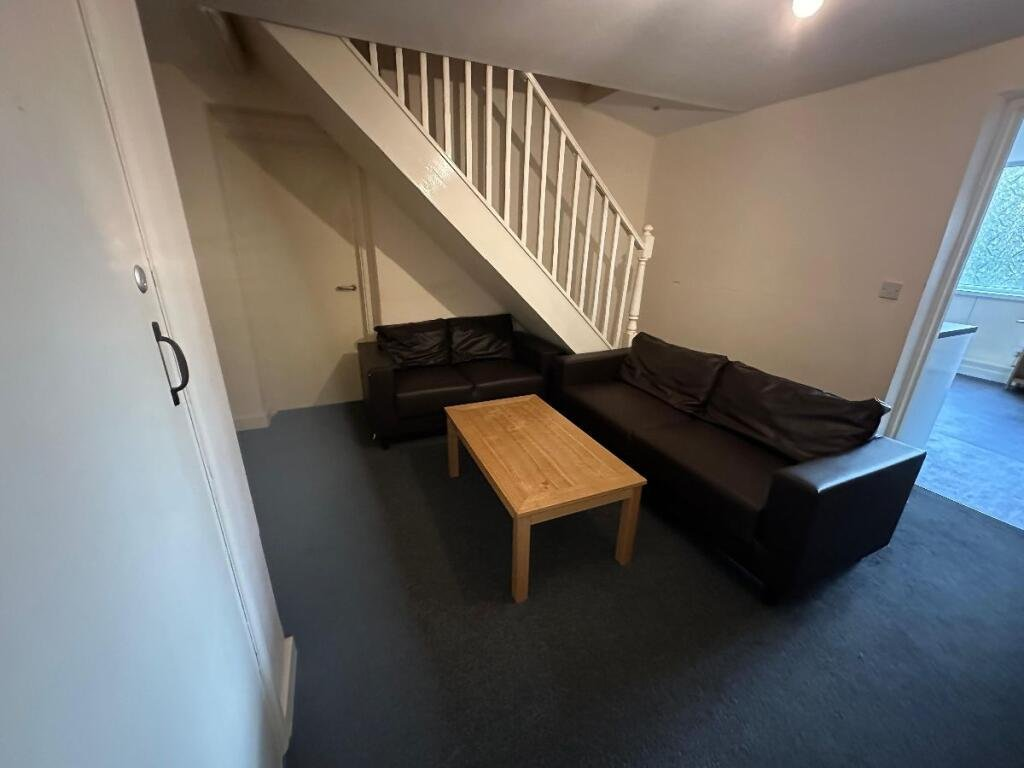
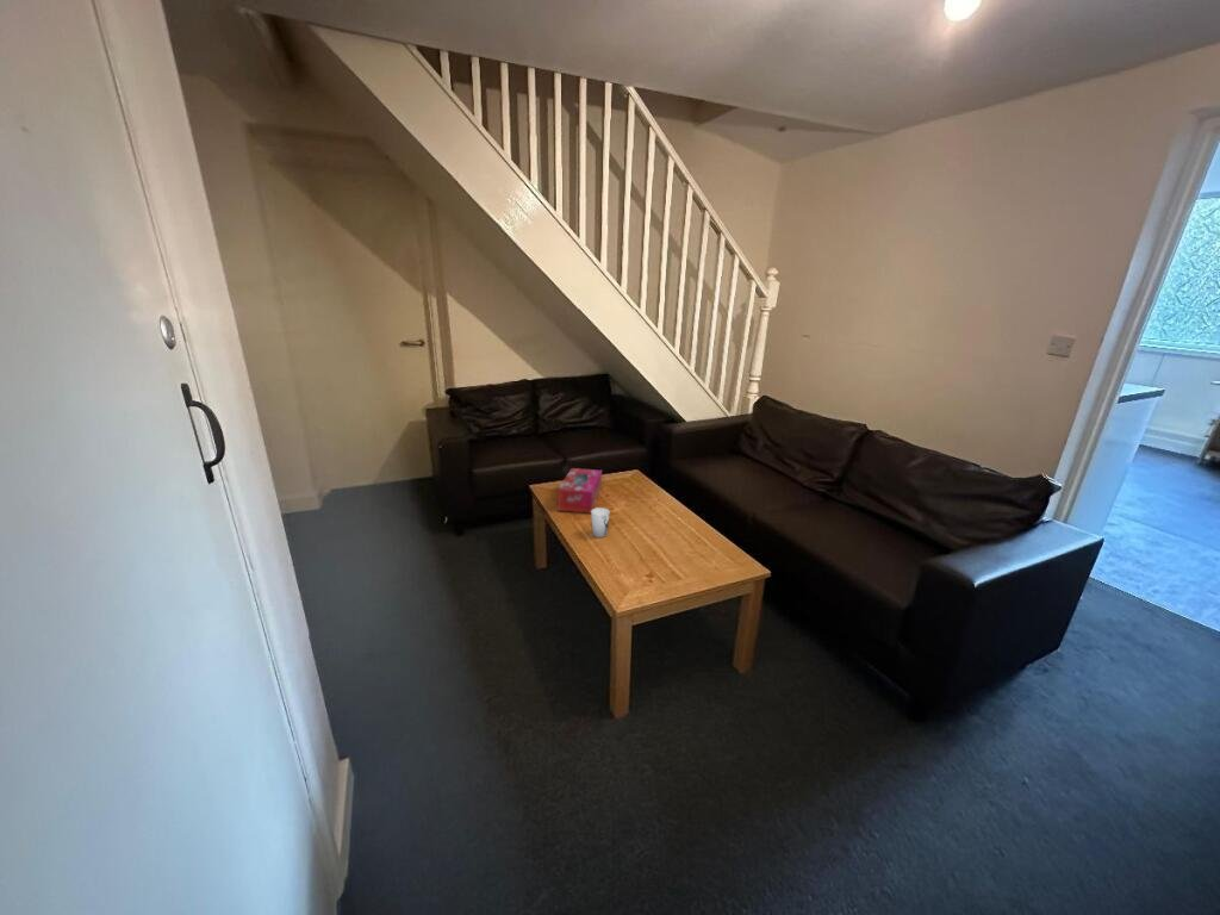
+ tissue box [556,467,603,515]
+ cup [590,506,611,539]
